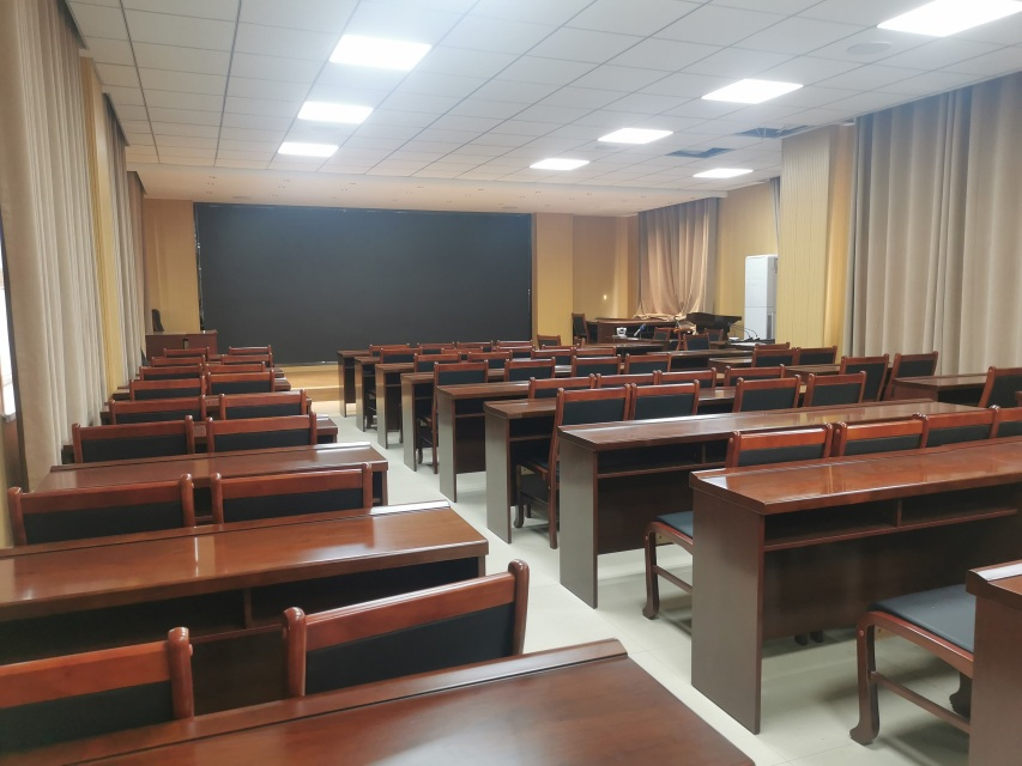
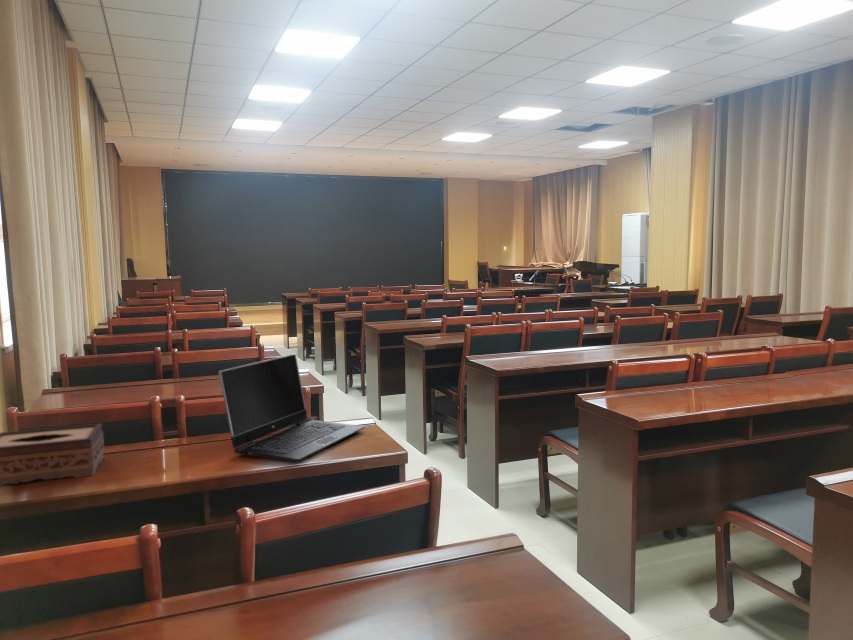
+ tissue box [0,423,105,487]
+ laptop computer [218,353,366,462]
